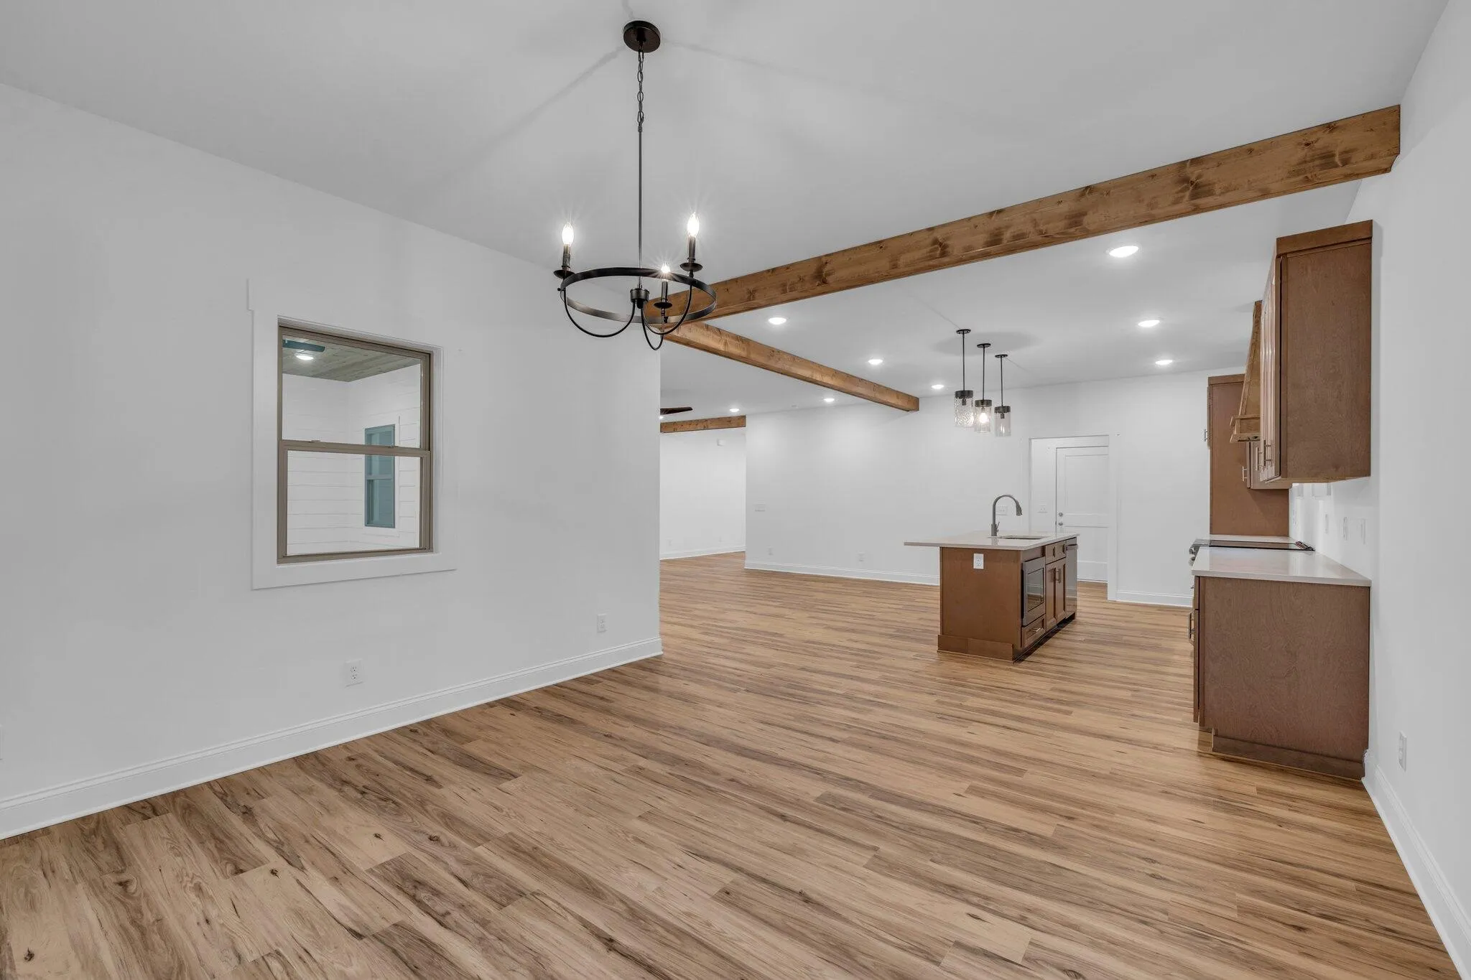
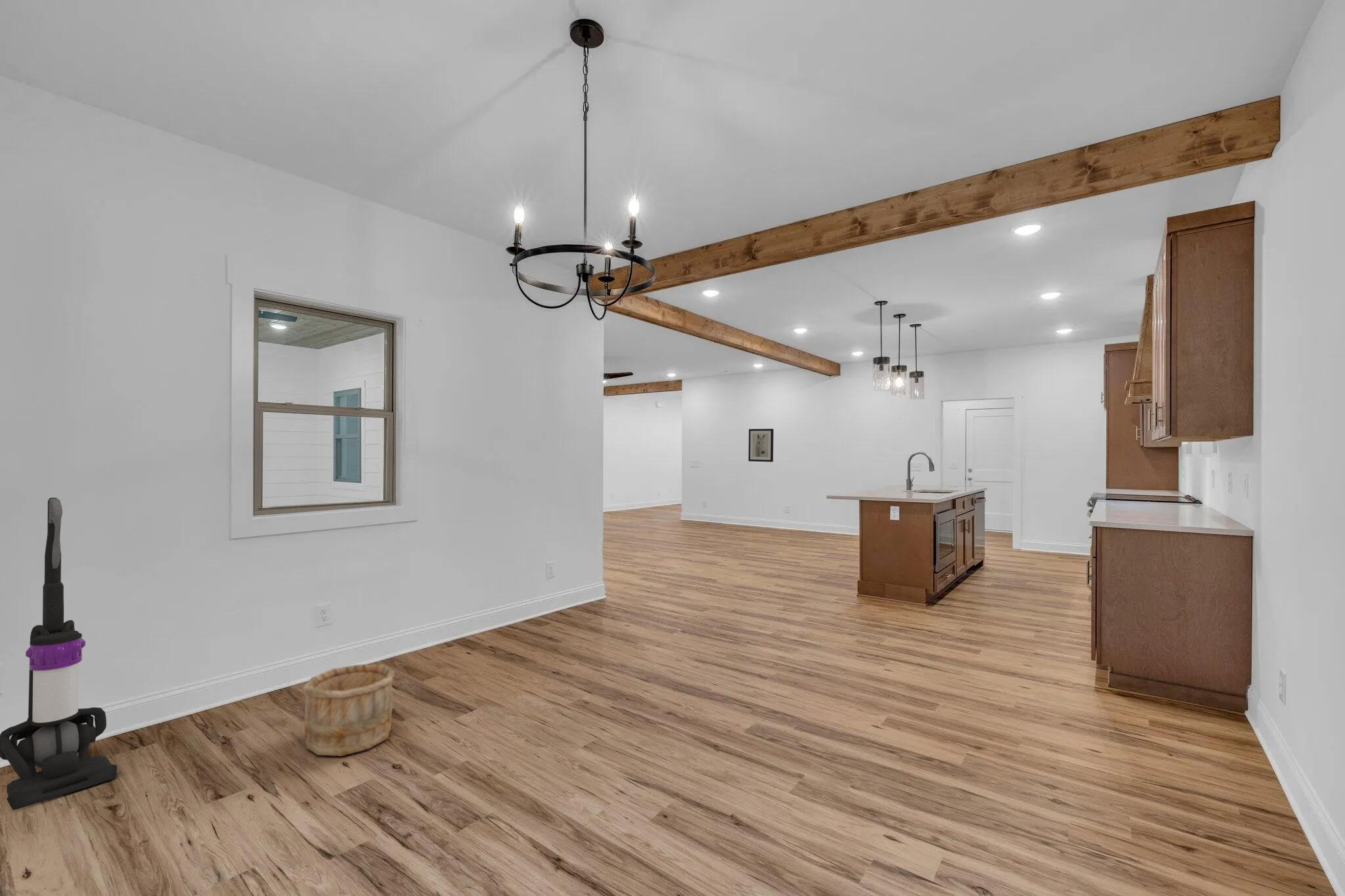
+ wall art [748,428,774,463]
+ wooden bucket [301,664,395,757]
+ vacuum cleaner [0,497,118,811]
